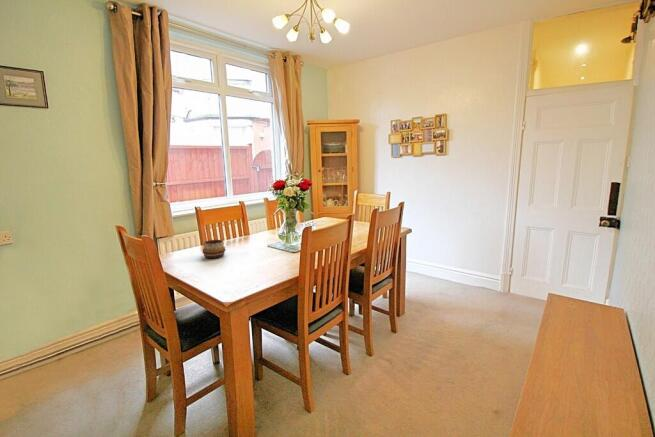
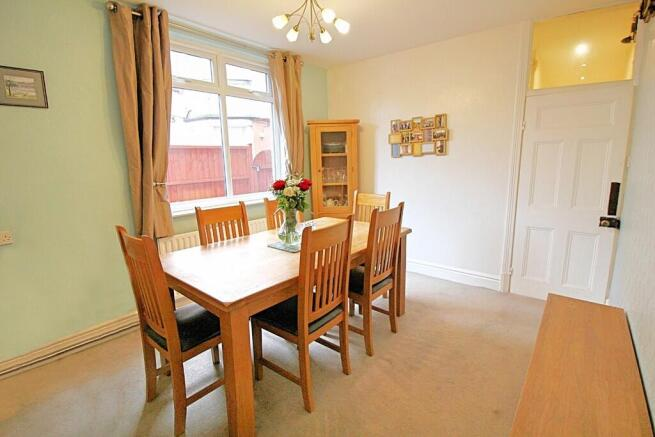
- decorative bowl [201,239,227,259]
